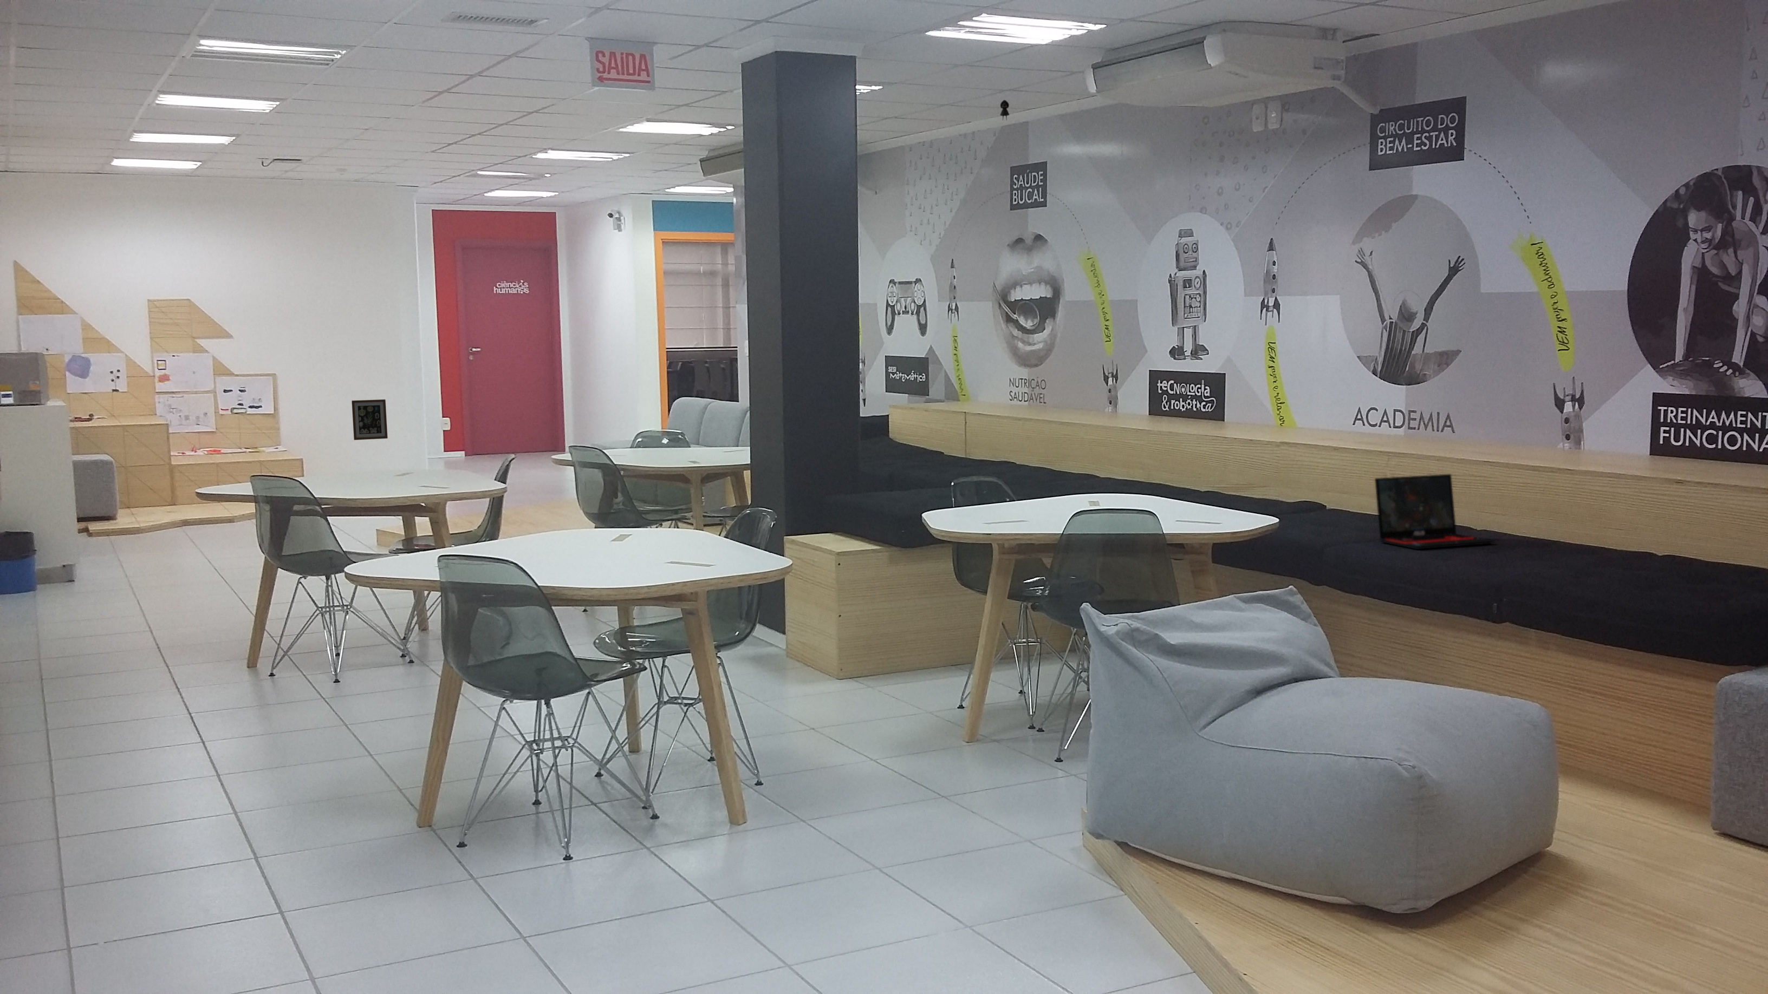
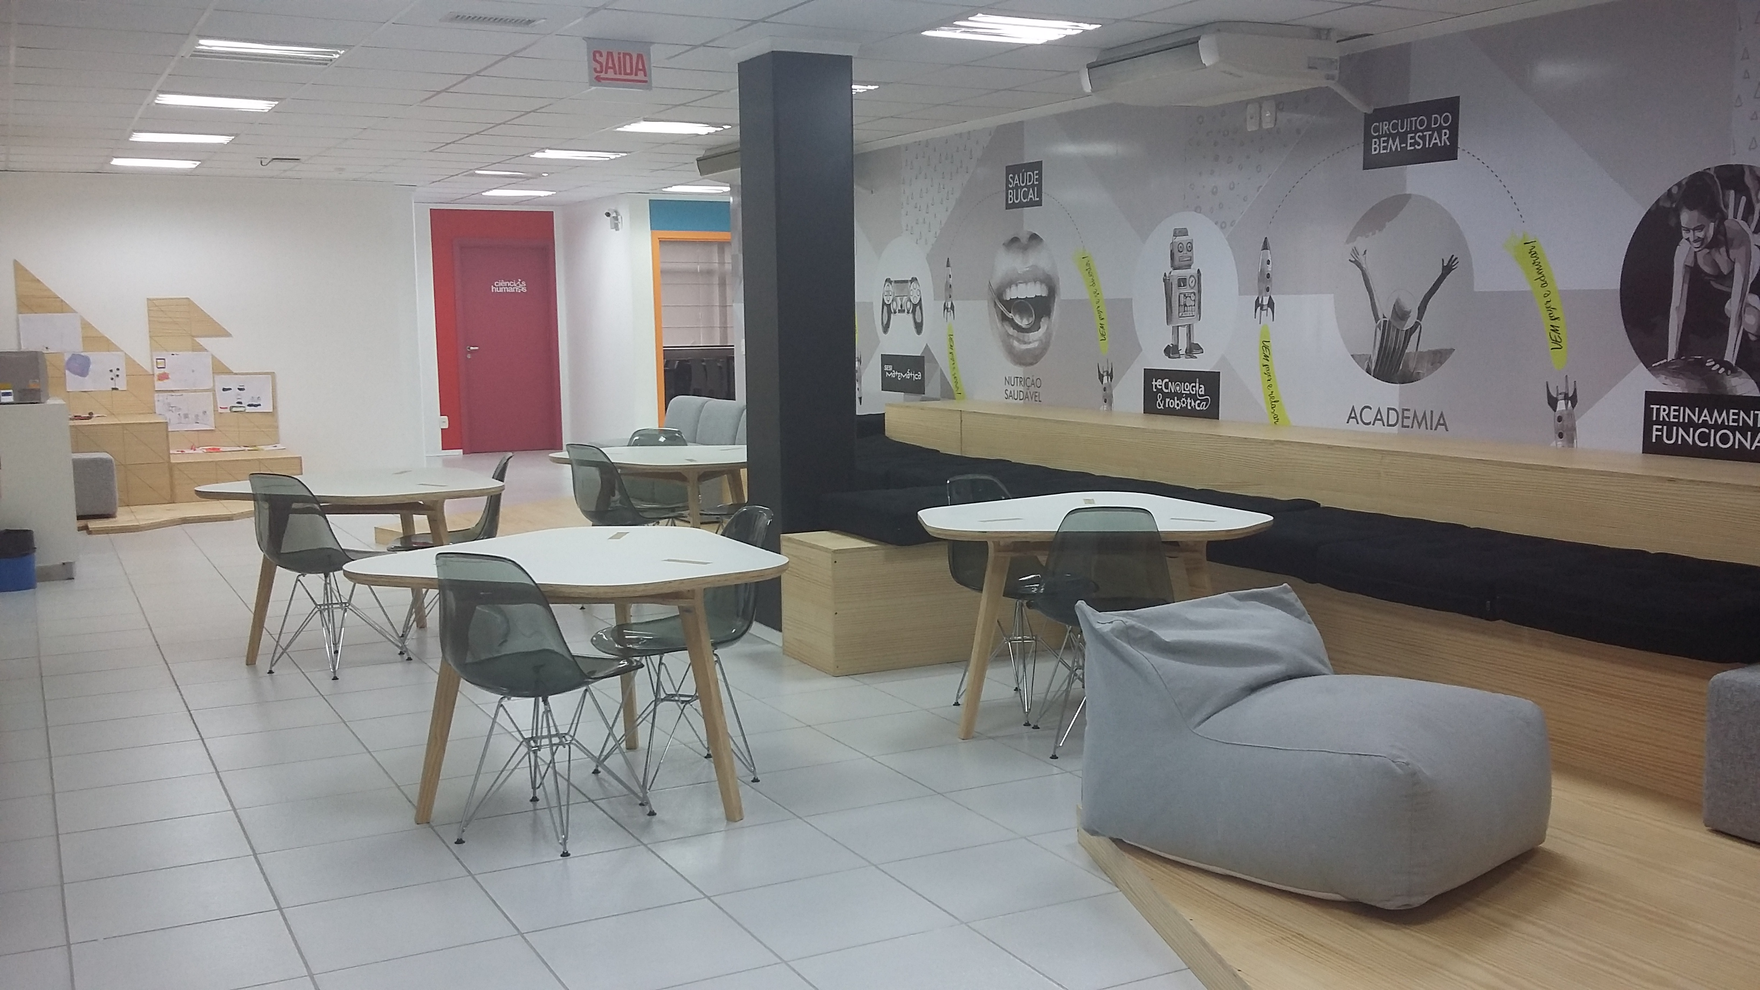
- laptop [1375,473,1496,550]
- wall art [351,399,387,441]
- toy figurine [999,100,1009,120]
